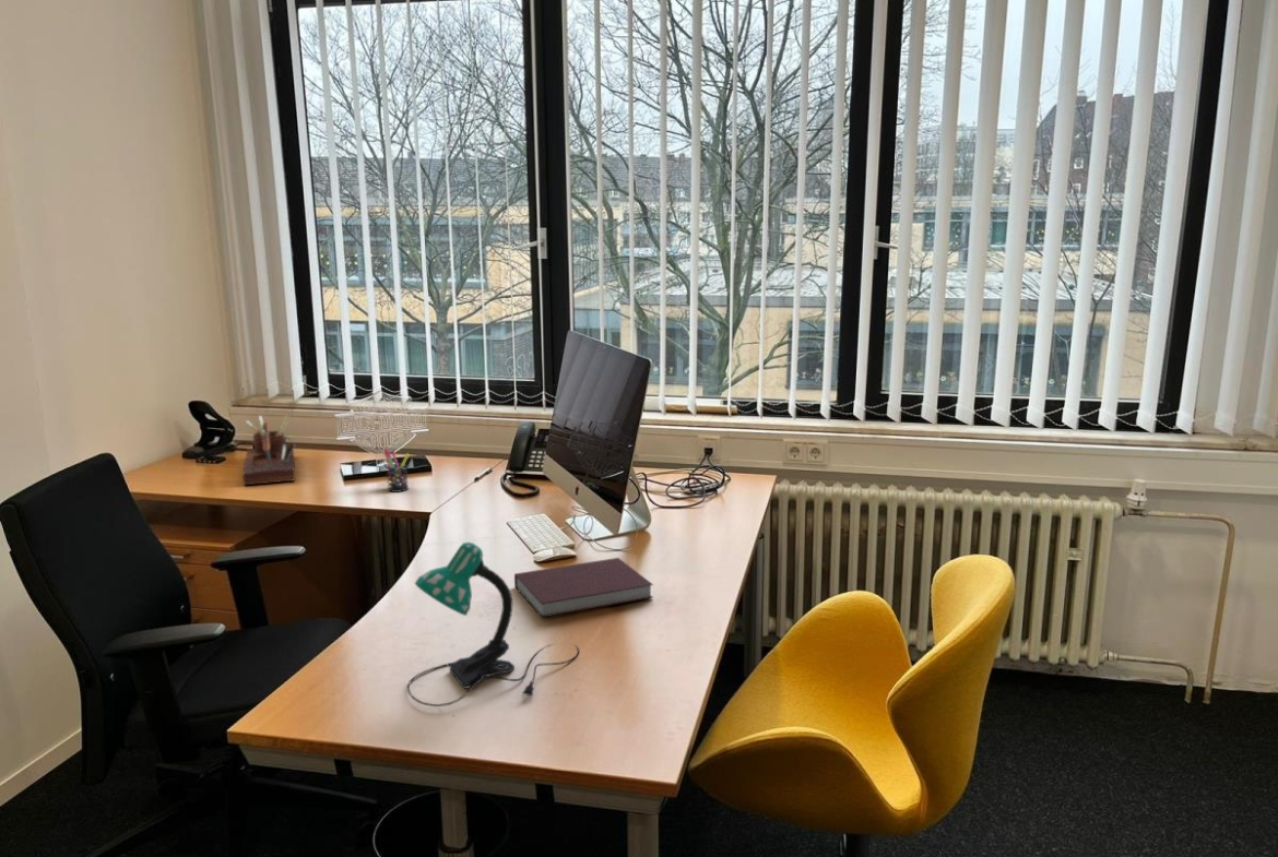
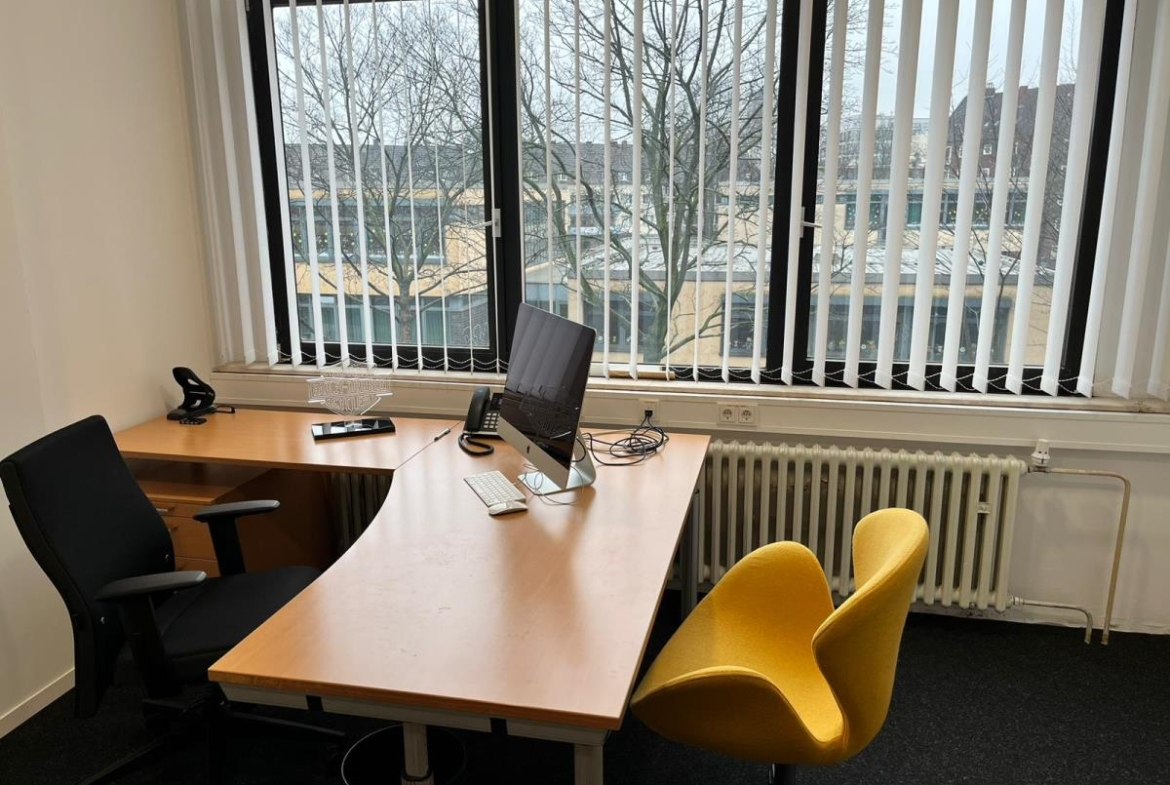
- pen holder [383,448,411,493]
- desk organizer [241,412,296,486]
- desk lamp [406,541,580,707]
- notebook [513,557,654,619]
